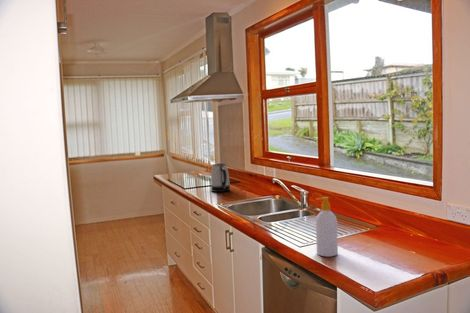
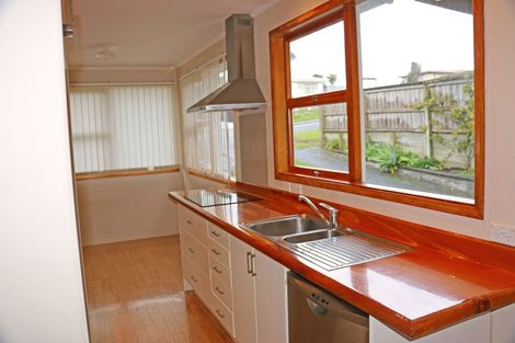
- kettle [210,162,231,193]
- soap bottle [315,196,339,257]
